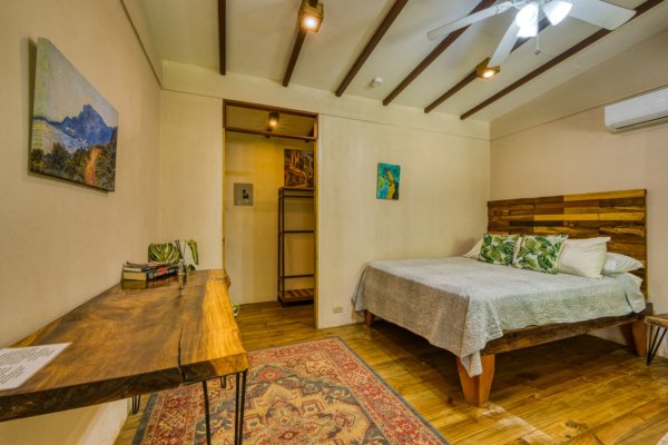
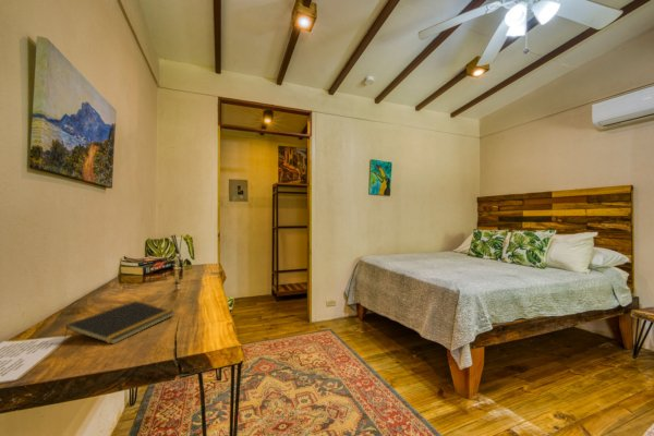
+ notepad [62,300,174,346]
